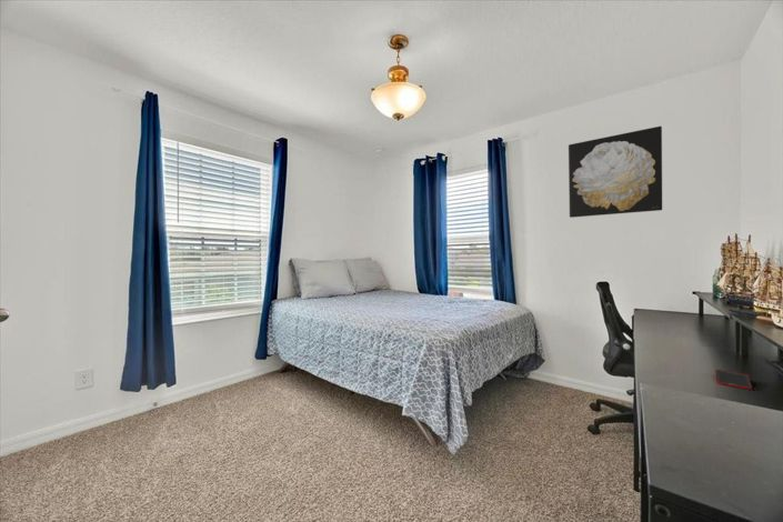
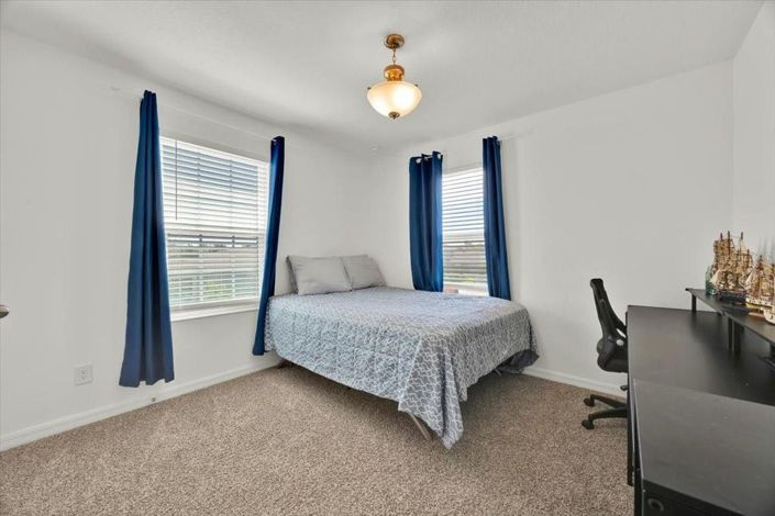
- wall art [568,126,663,219]
- cell phone [714,369,753,391]
